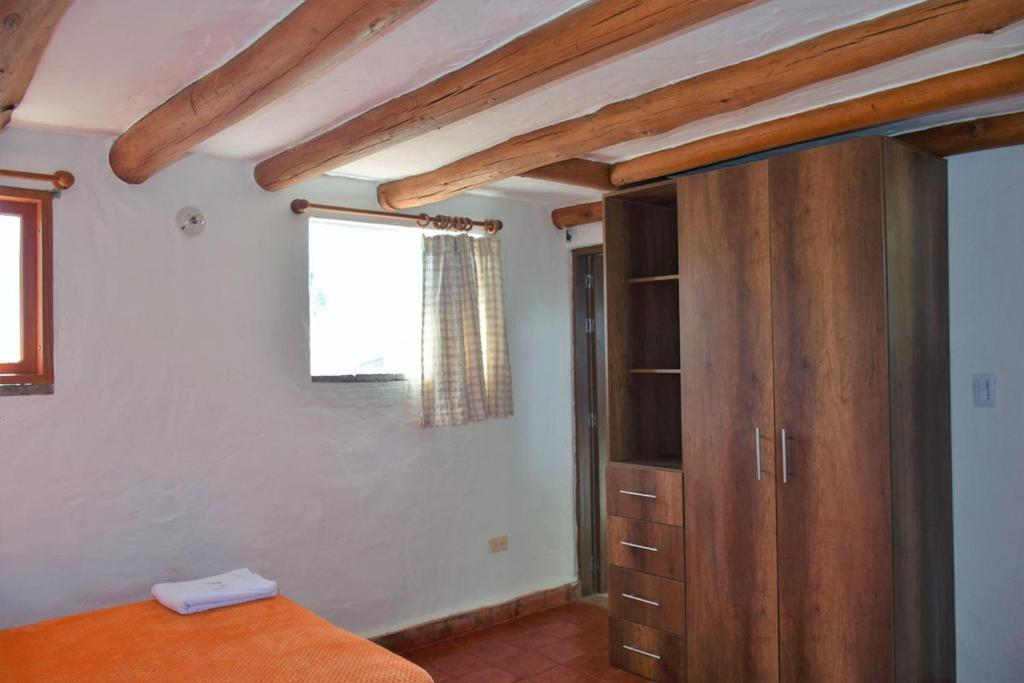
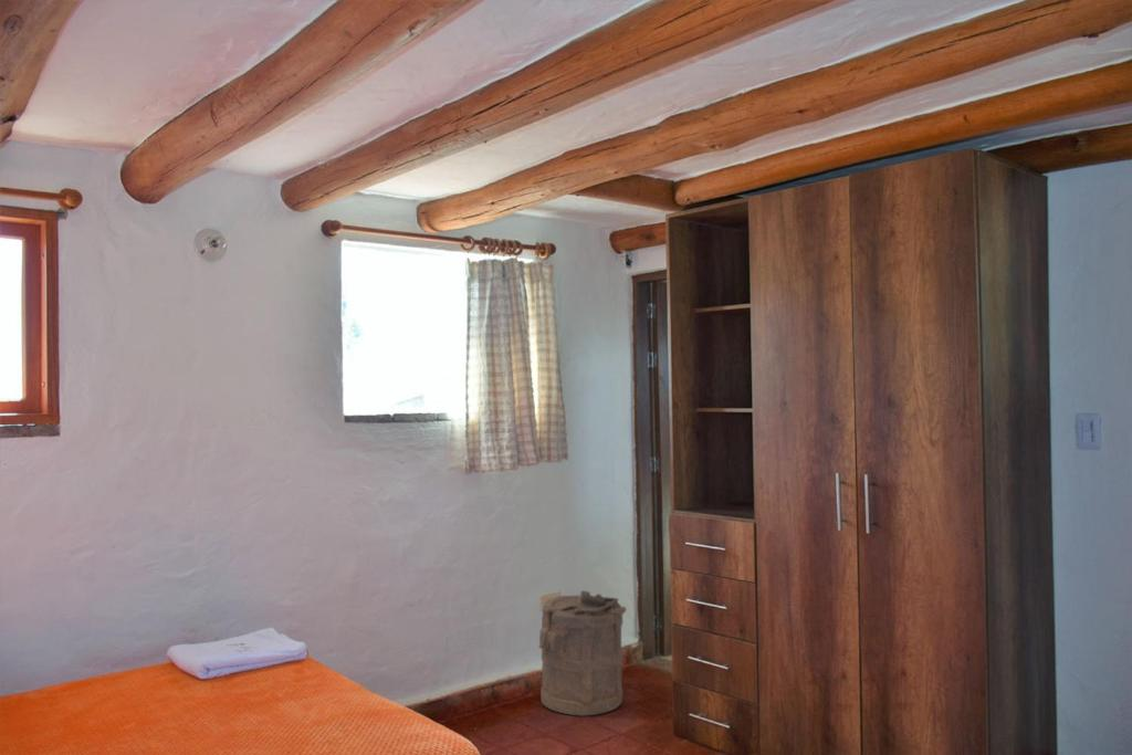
+ laundry hamper [538,589,627,717]
